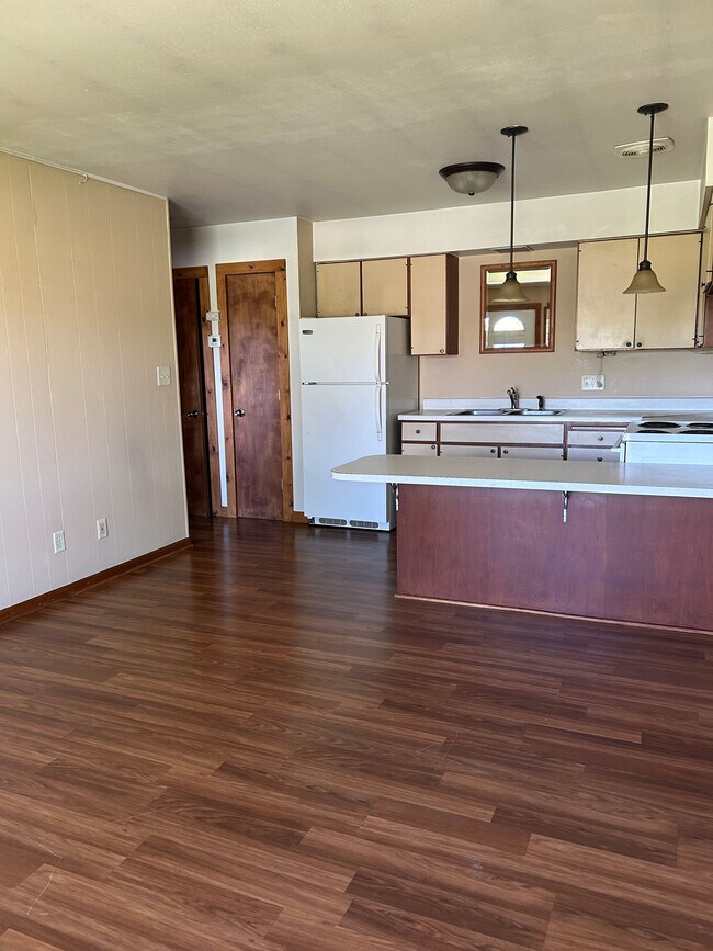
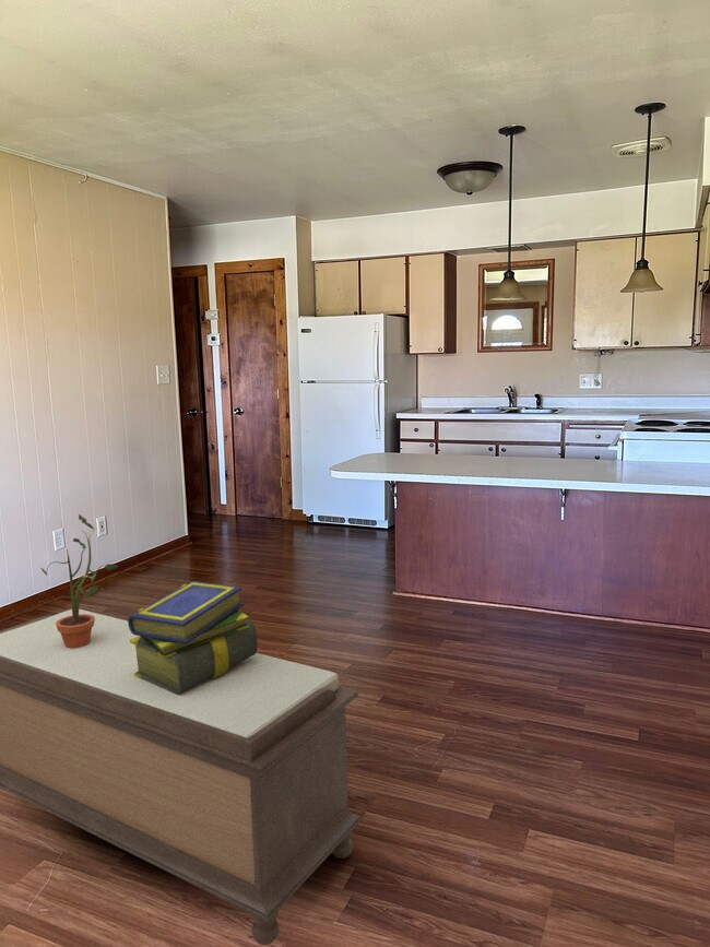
+ potted plant [39,513,119,648]
+ bench [0,608,363,946]
+ stack of books [127,580,259,695]
